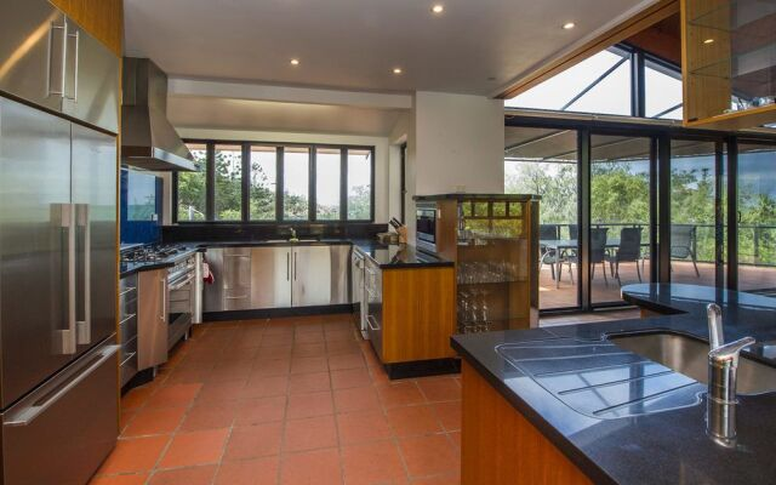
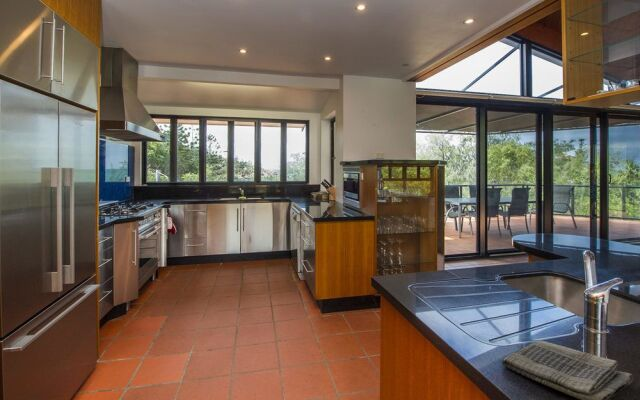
+ dish towel [501,340,634,400]
